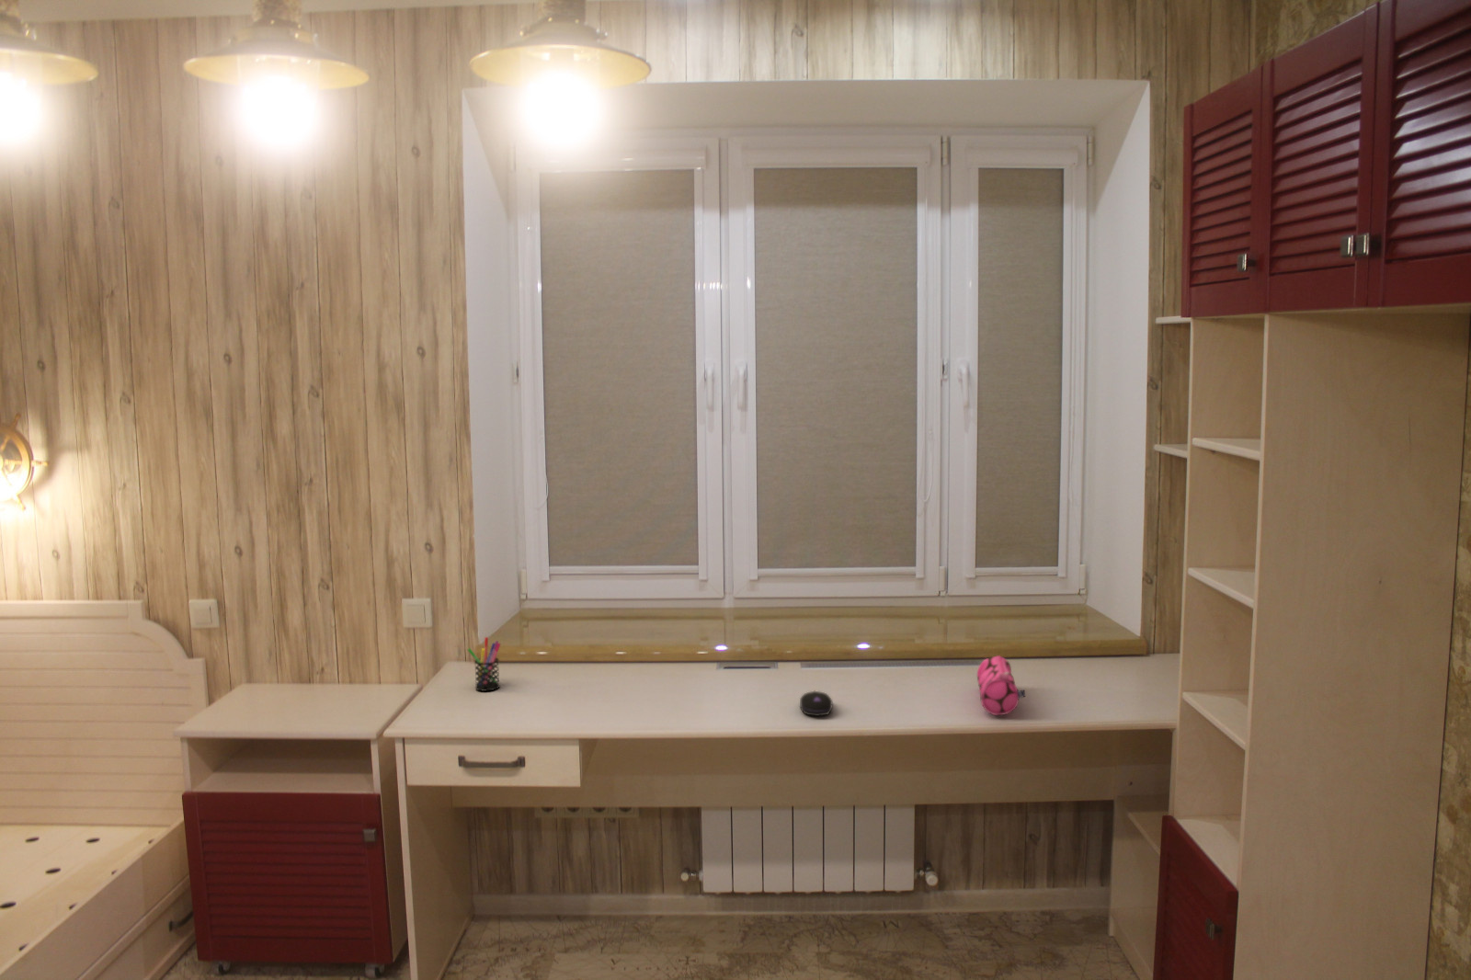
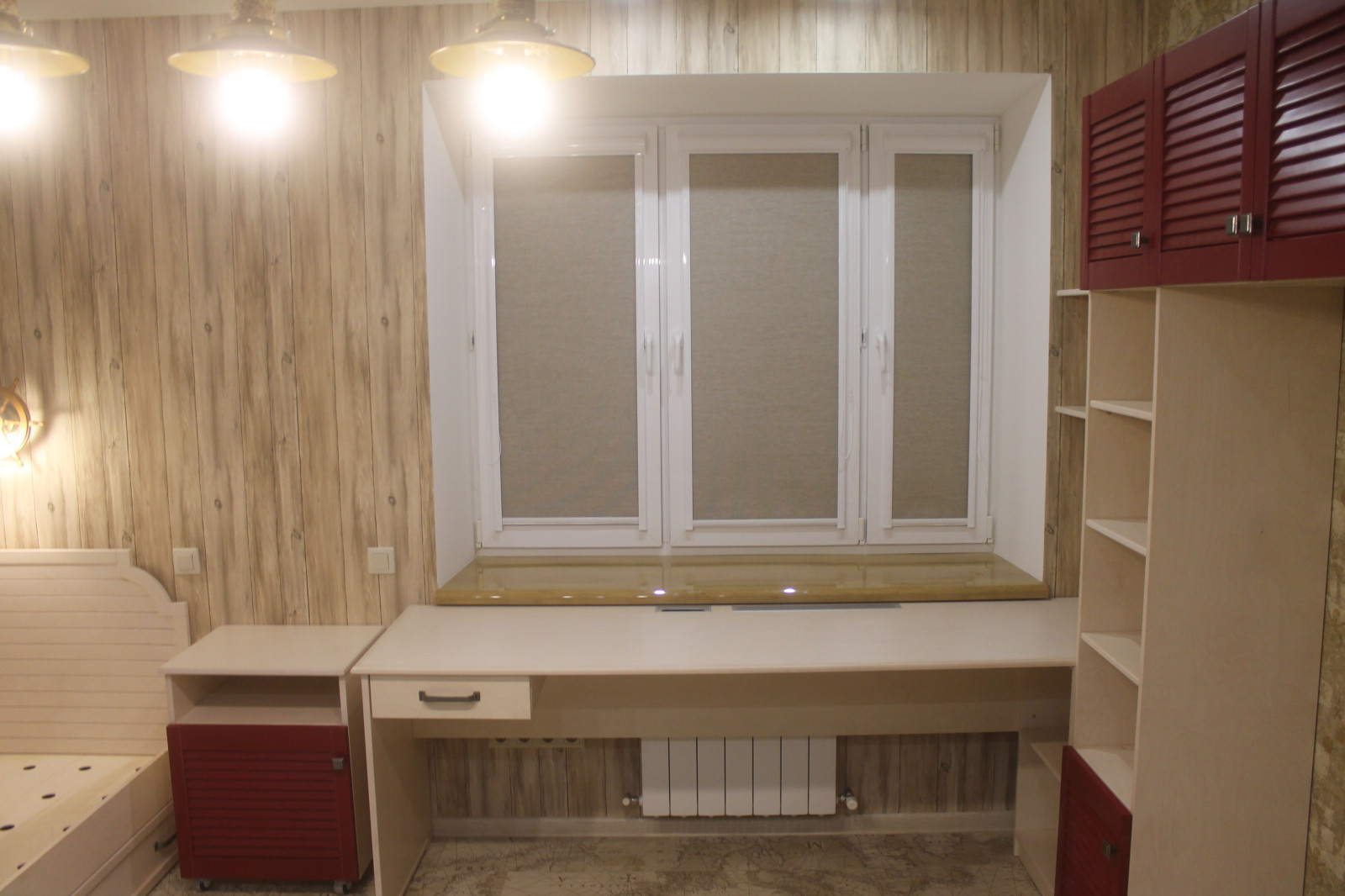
- computer mouse [799,690,833,718]
- pencil case [977,654,1026,716]
- pen holder [467,637,502,692]
